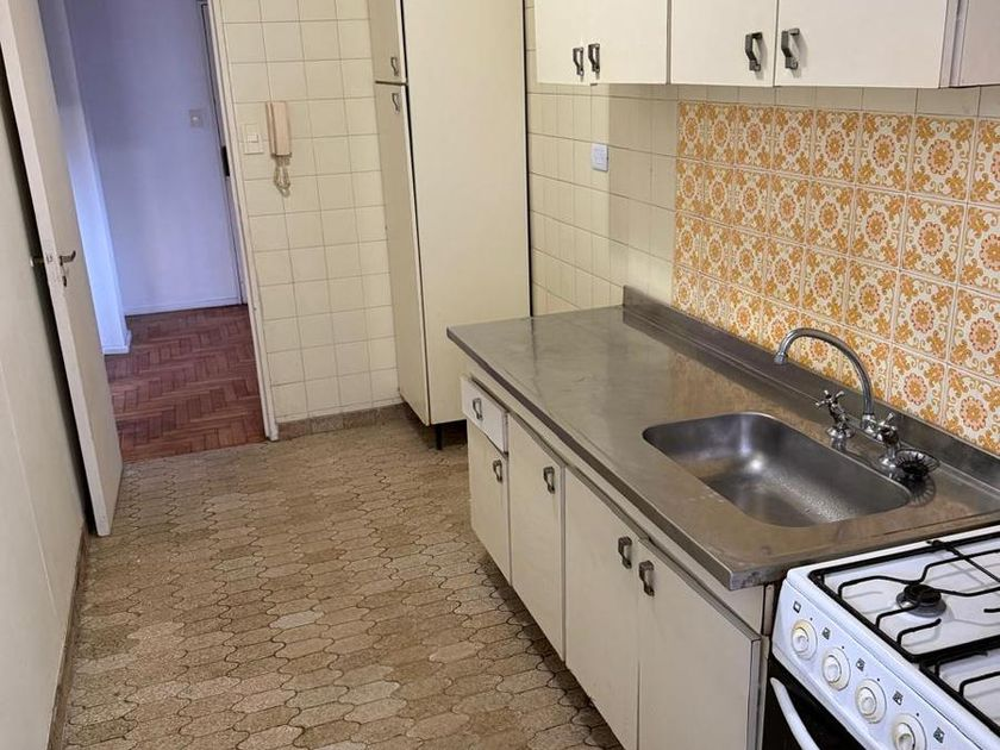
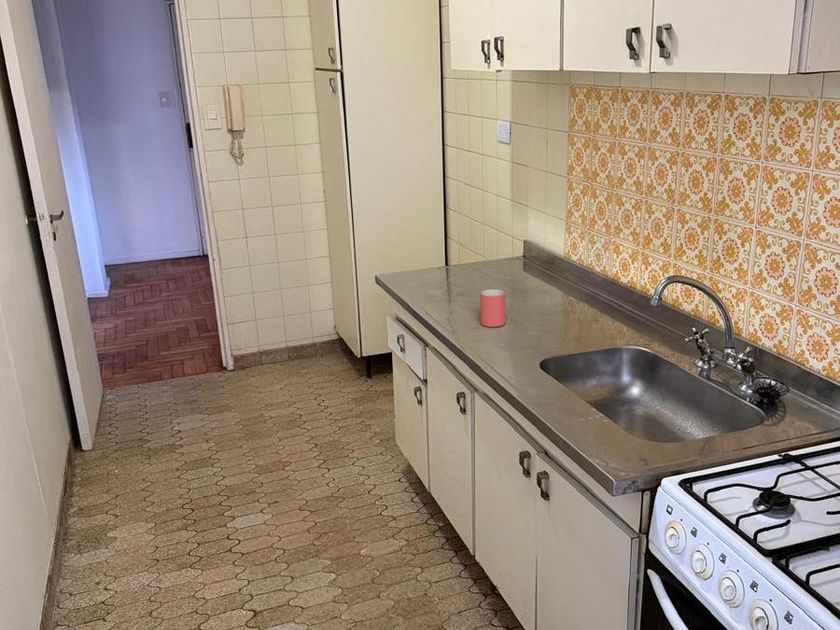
+ mug [479,288,506,328]
